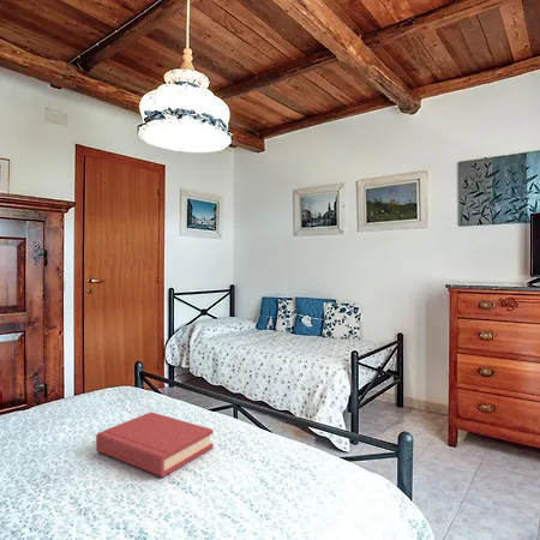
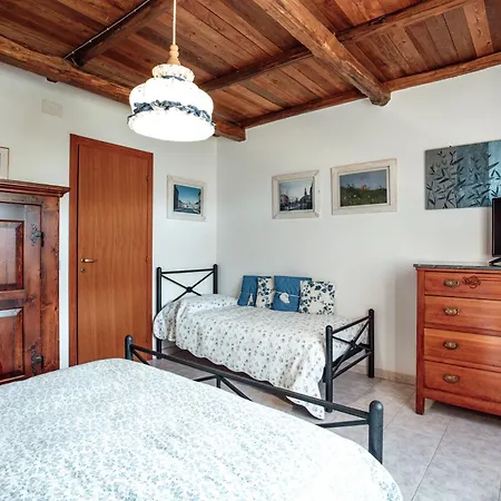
- hardback book [95,410,215,479]
